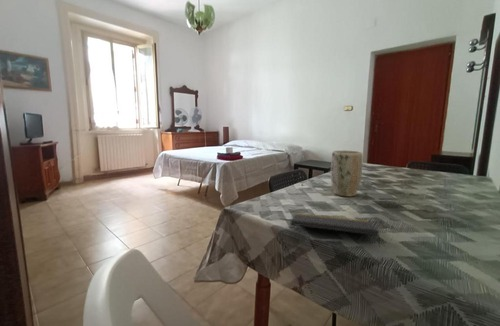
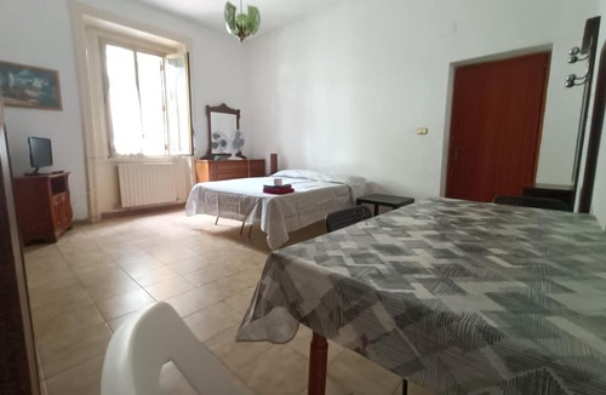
- notepad [290,212,381,247]
- plant pot [330,150,364,197]
